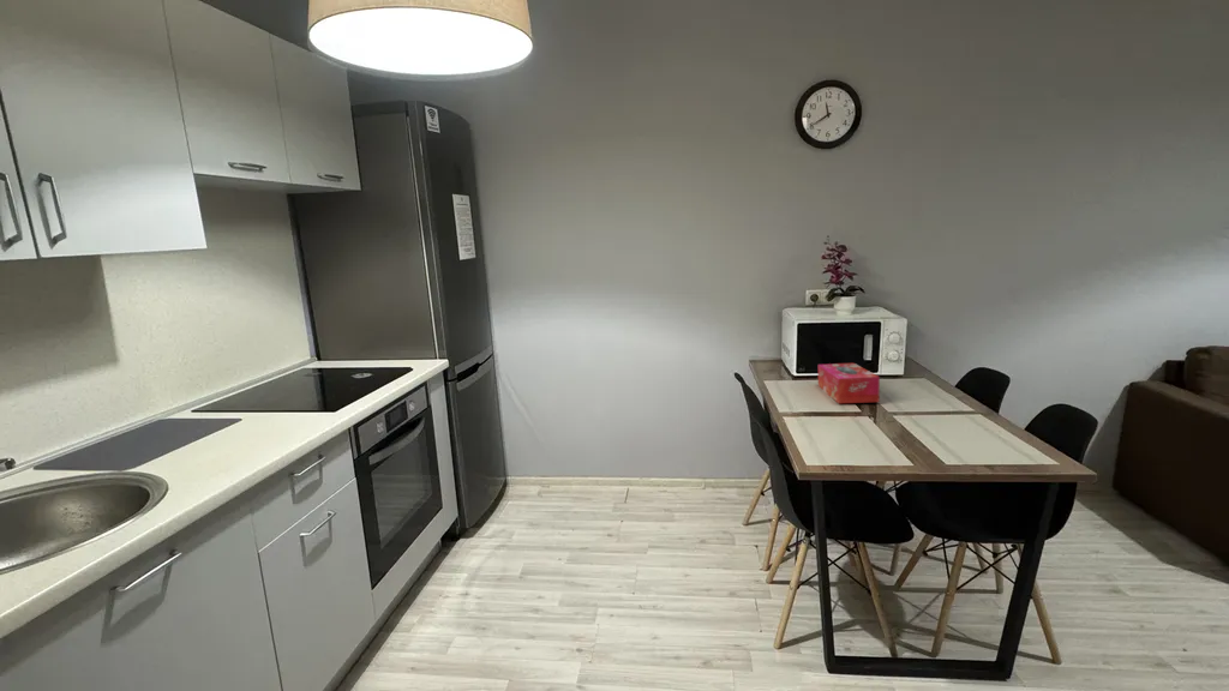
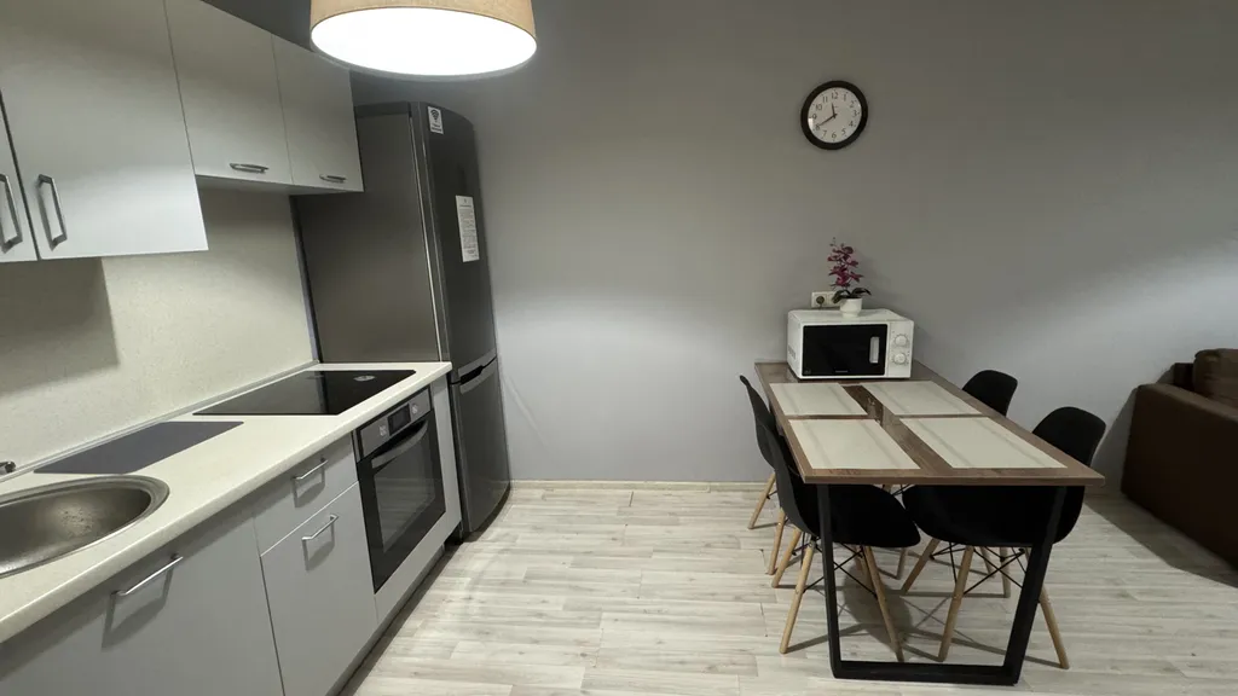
- tissue box [817,362,881,404]
